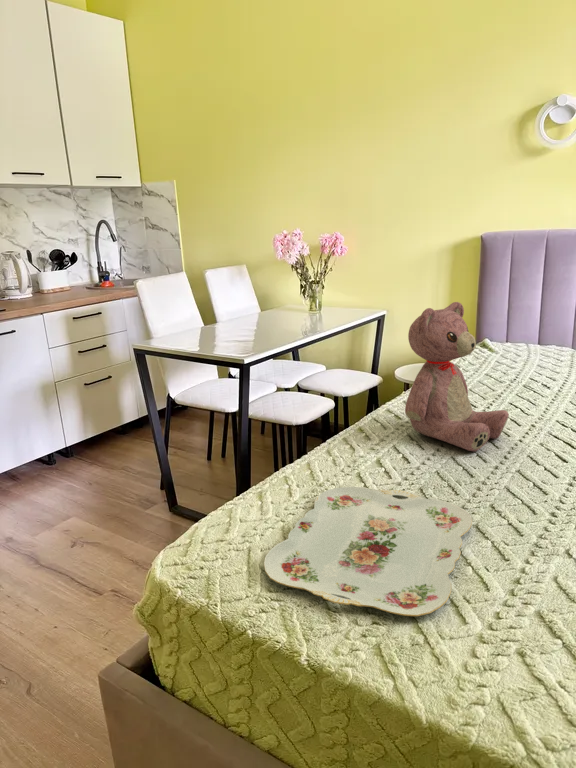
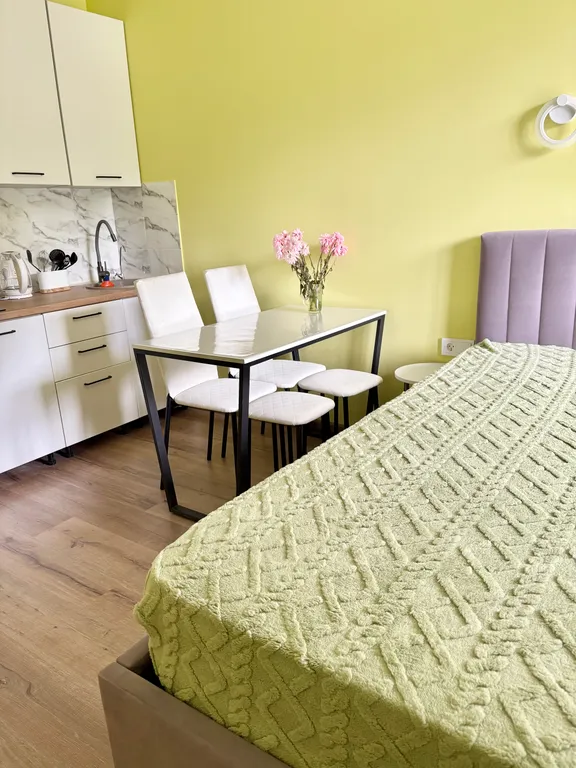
- serving tray [263,486,473,617]
- teddy bear [404,301,510,452]
